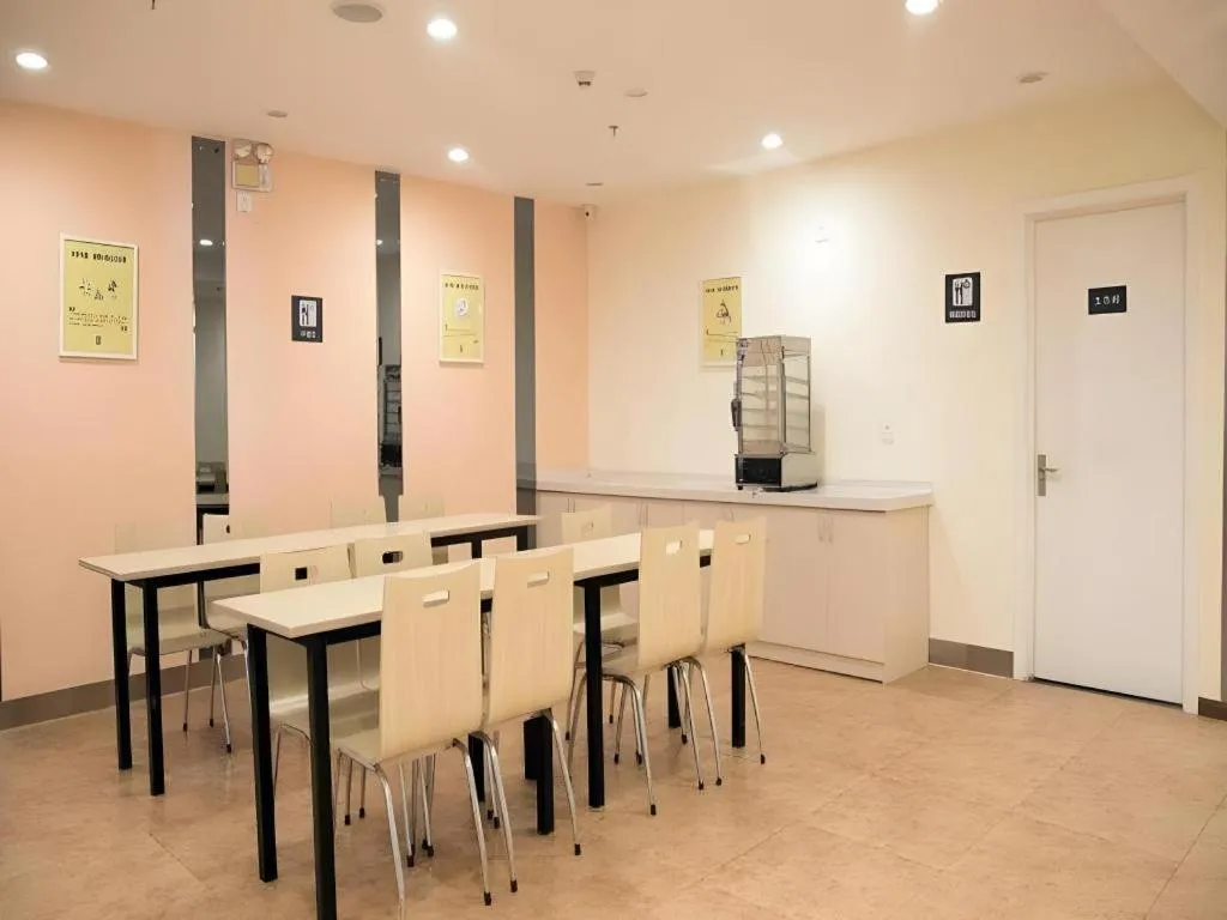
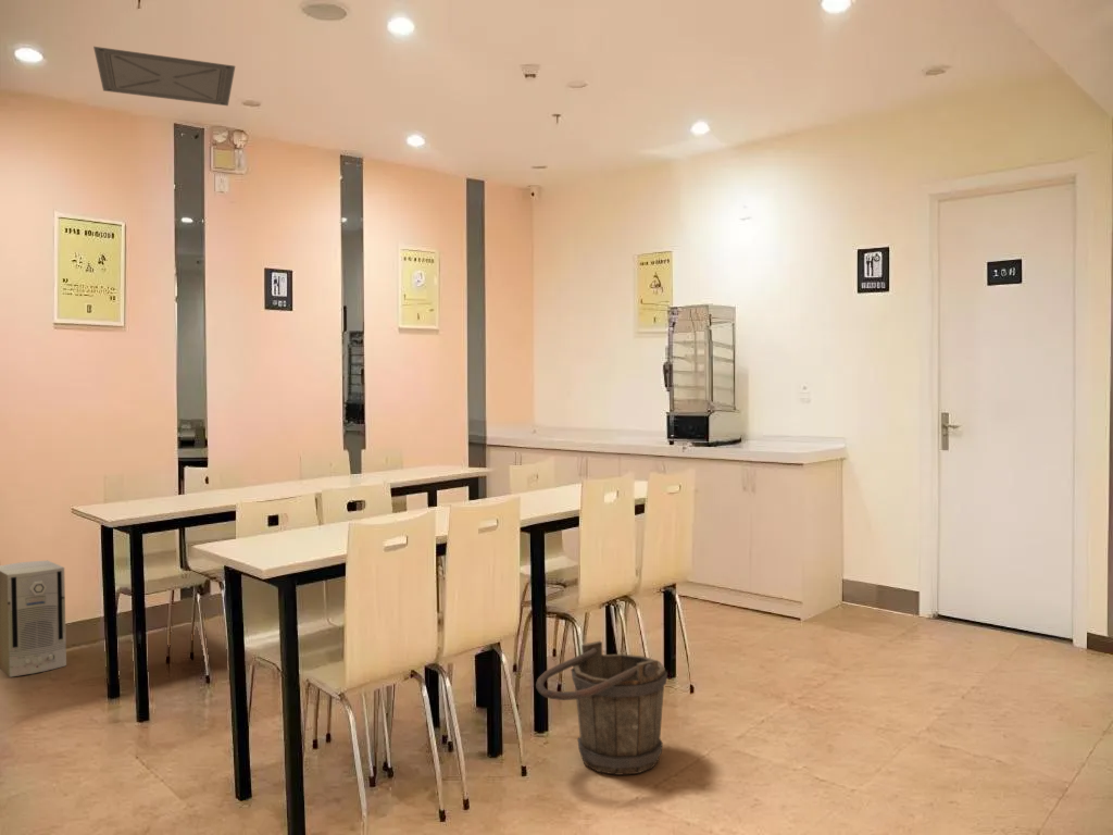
+ bucket [535,640,668,776]
+ air purifier [0,560,67,678]
+ ceiling vent [92,46,236,107]
